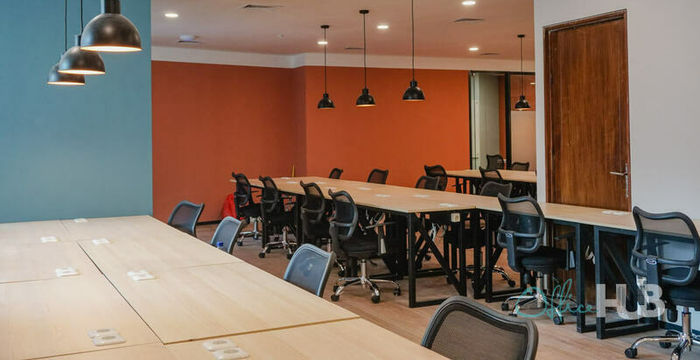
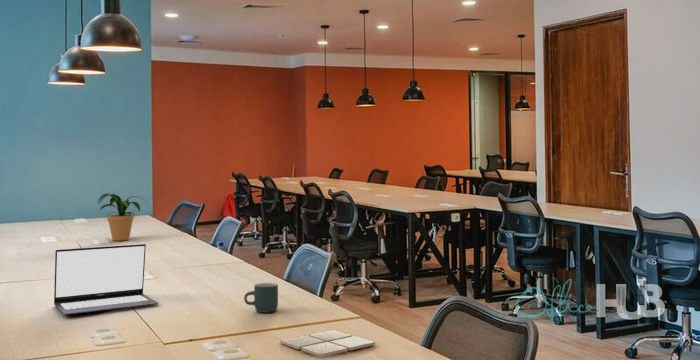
+ laptop [53,243,160,316]
+ mug [243,282,279,314]
+ potted plant [97,192,149,242]
+ drink coaster [279,329,376,358]
